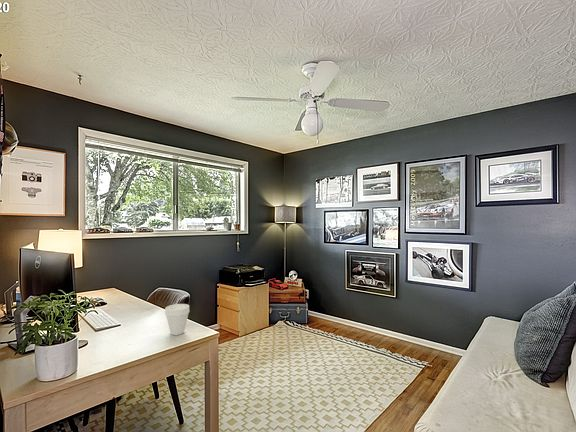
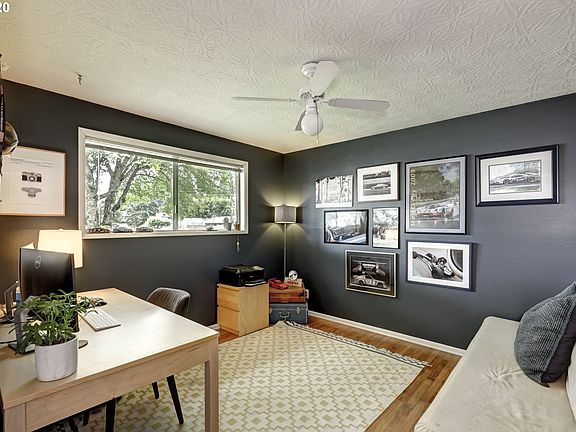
- cup [164,303,191,336]
